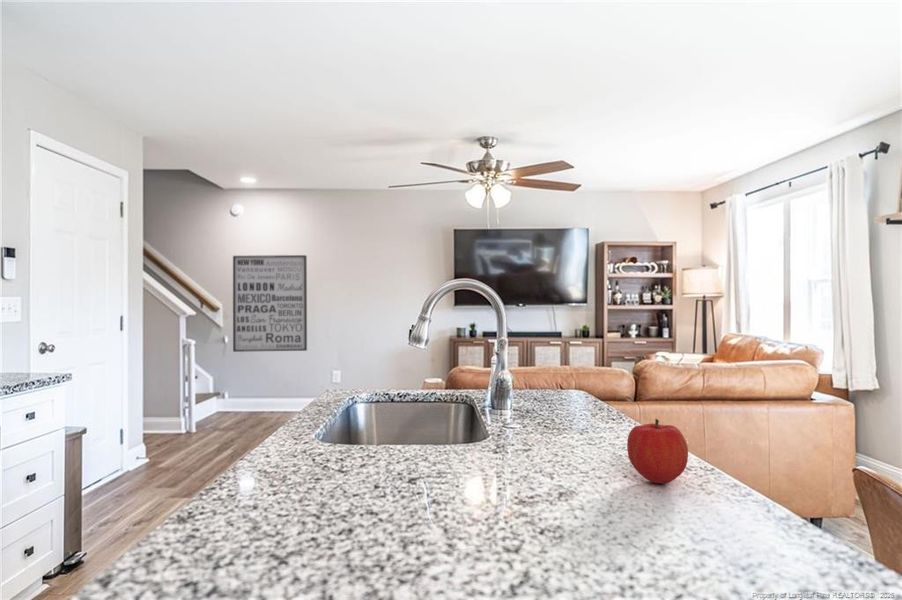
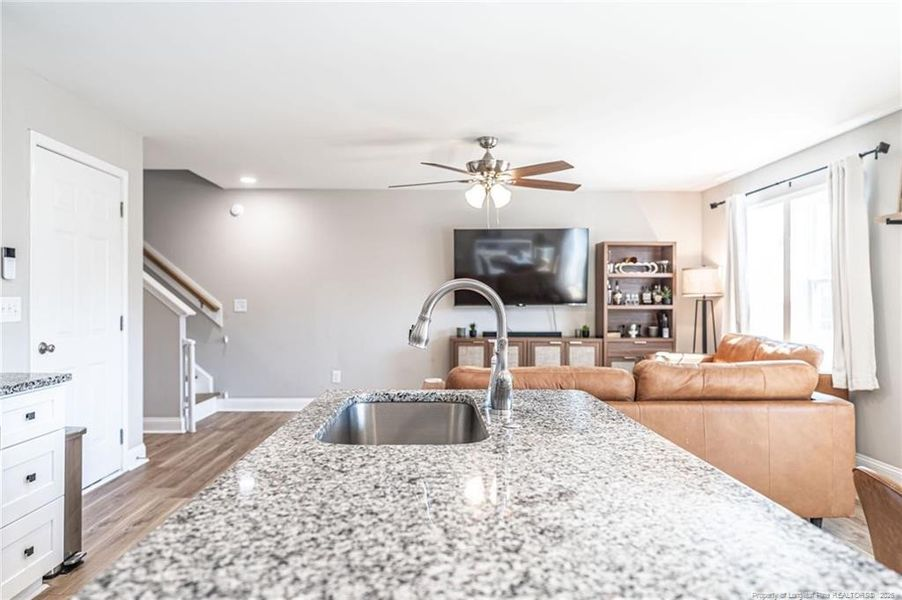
- fruit [626,418,689,485]
- wall art [232,254,308,353]
